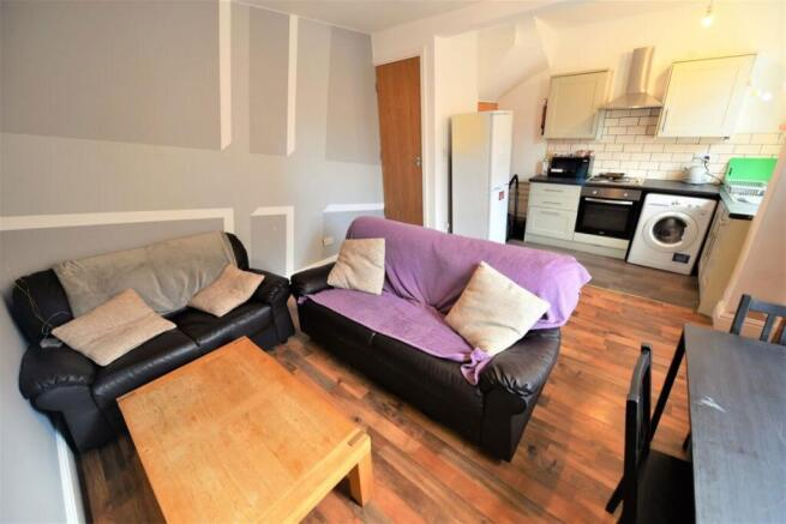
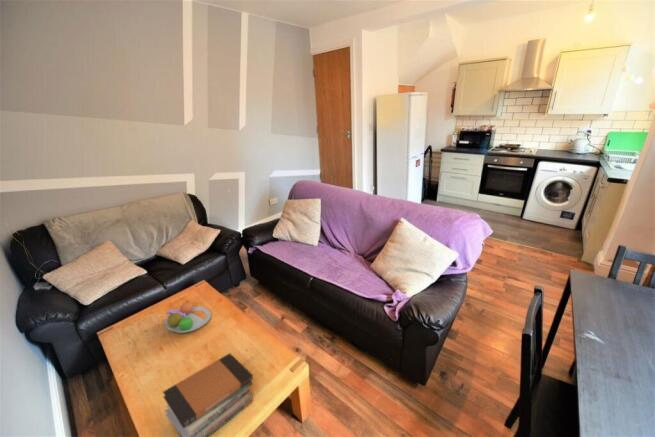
+ book stack [162,352,254,437]
+ fruit bowl [164,300,212,334]
